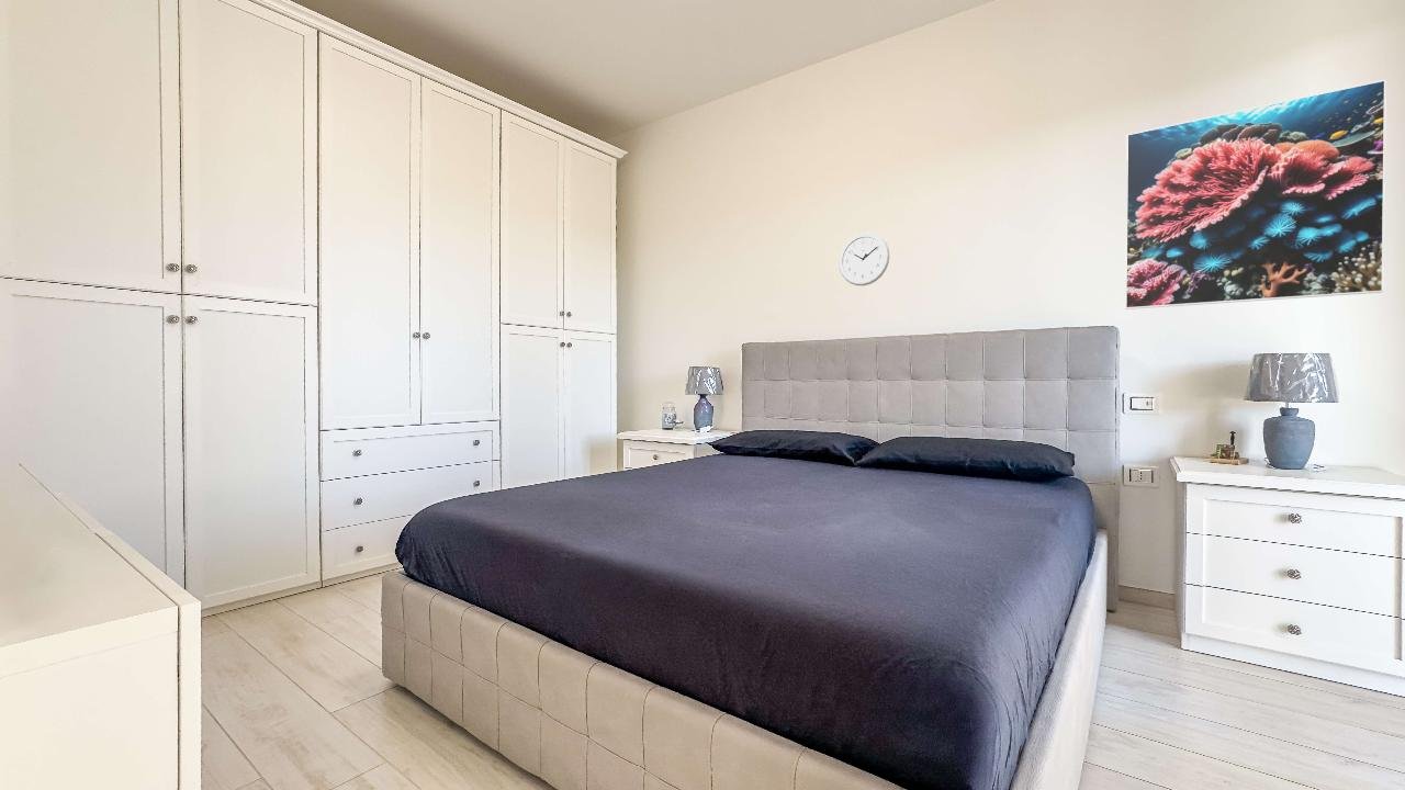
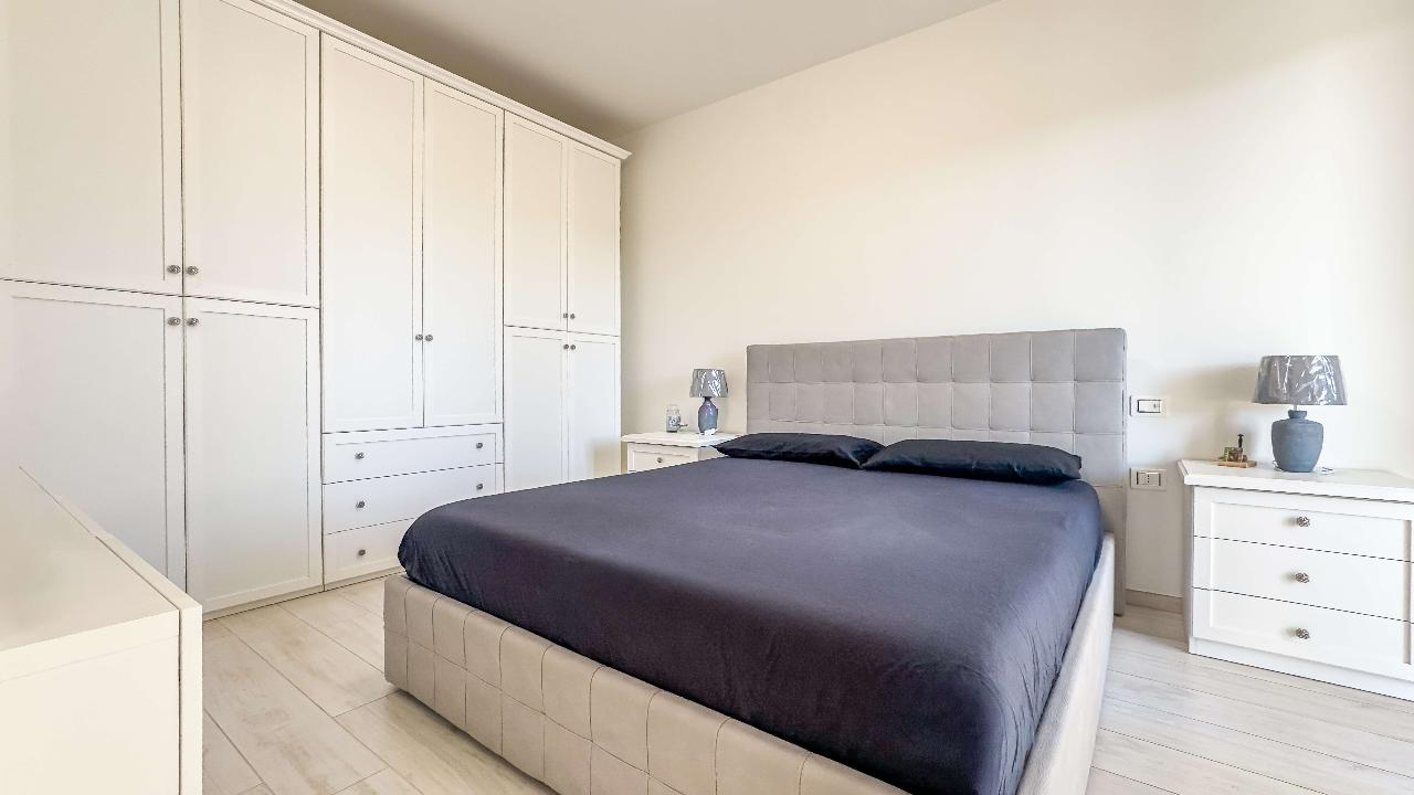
- wall clock [838,232,890,286]
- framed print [1124,79,1387,311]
